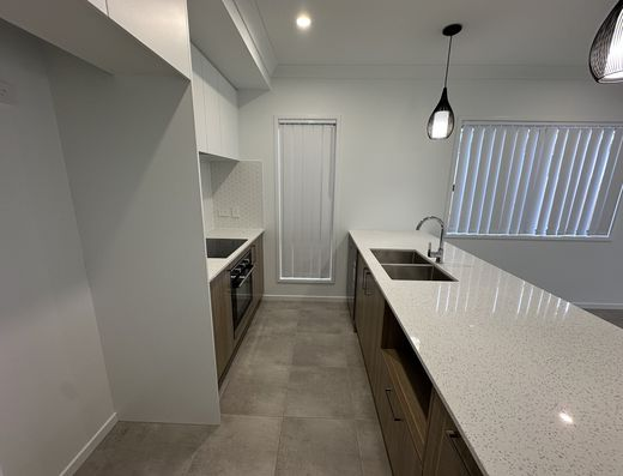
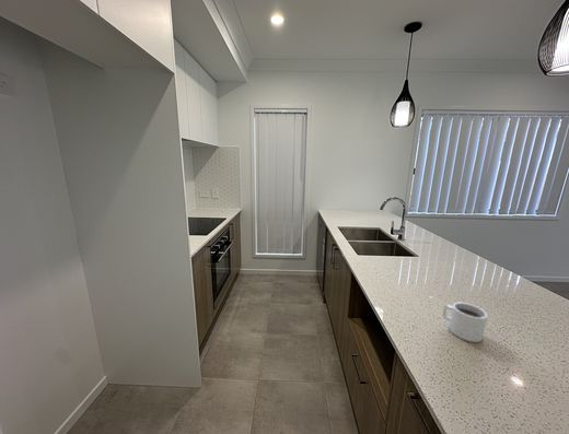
+ mug [442,302,488,343]
